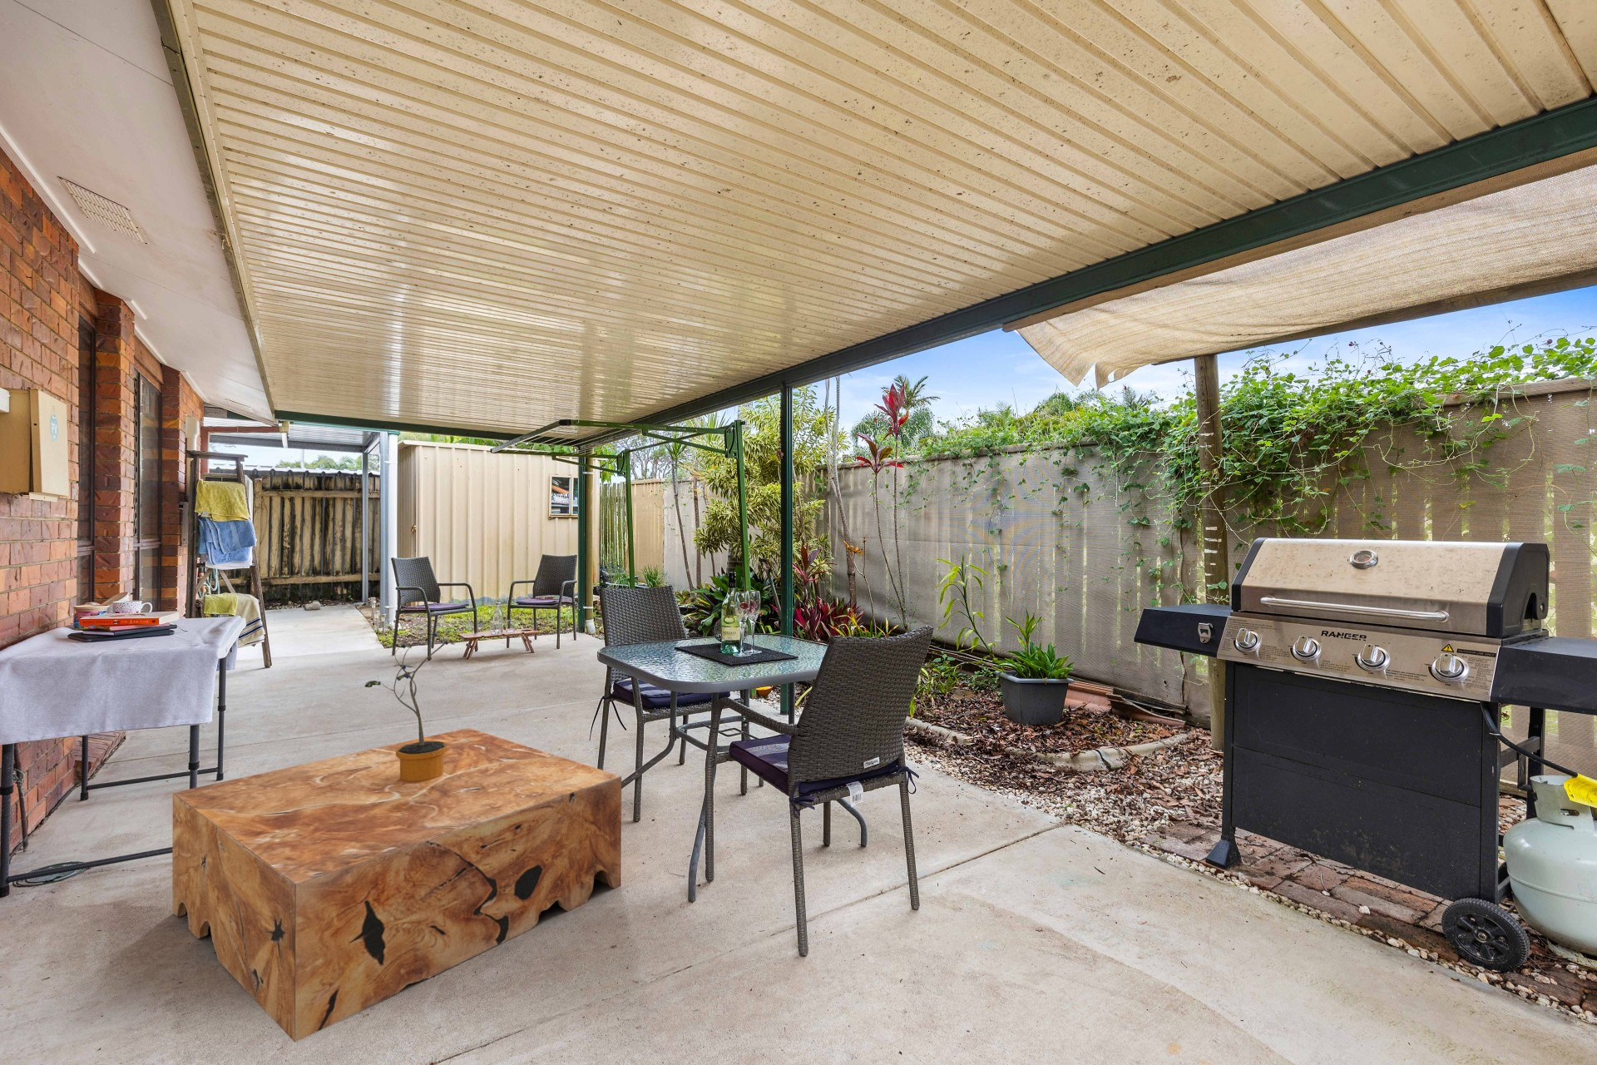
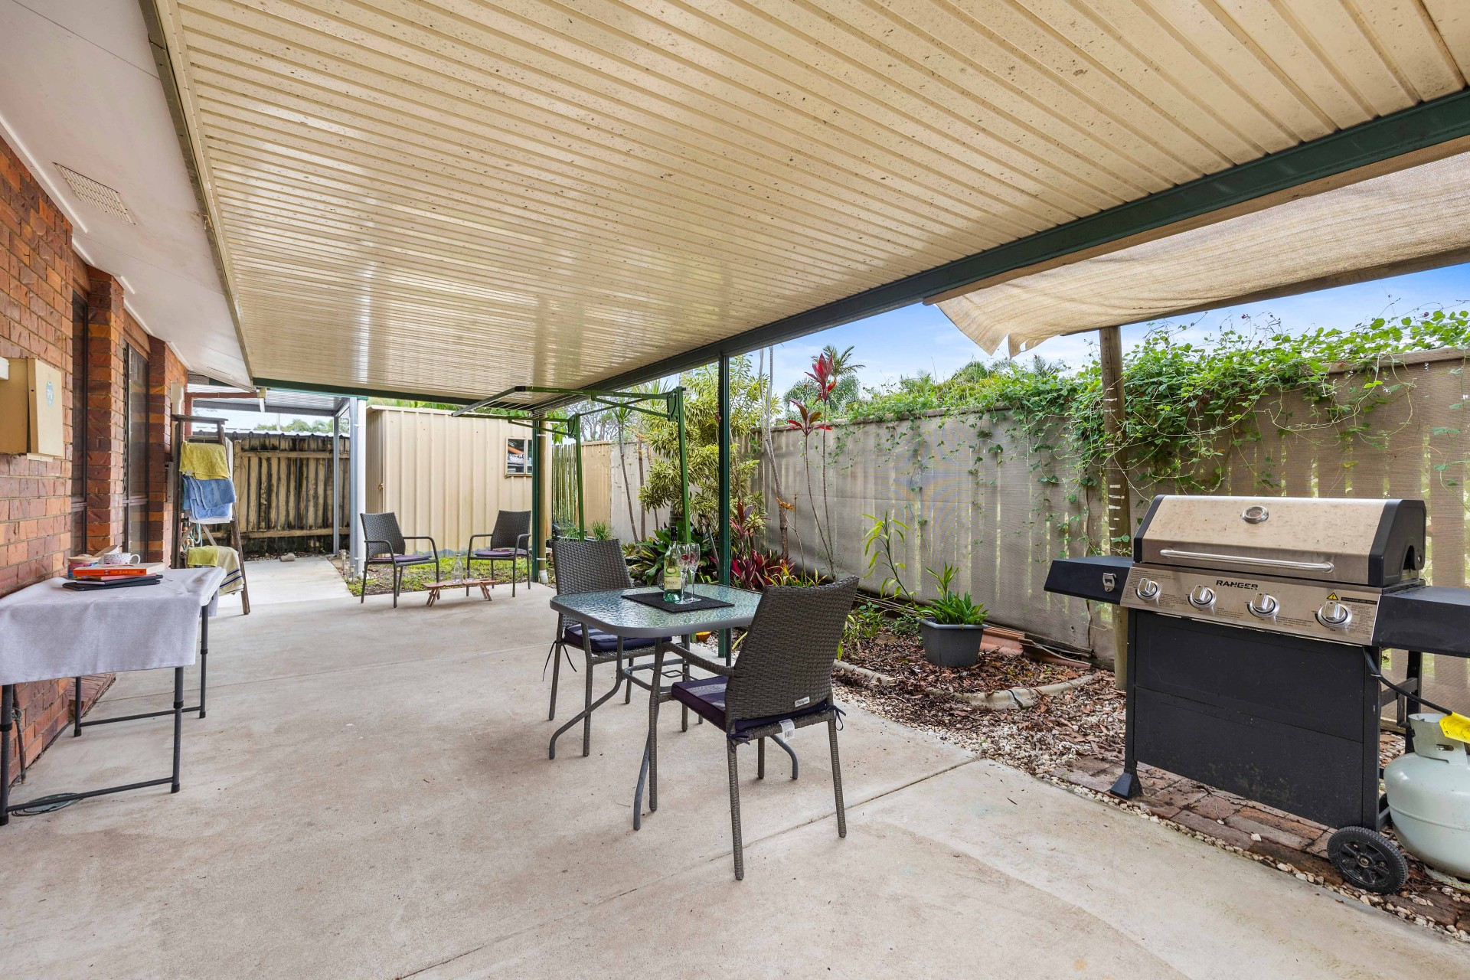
- potted plant [365,632,455,782]
- coffee table [171,727,623,1042]
